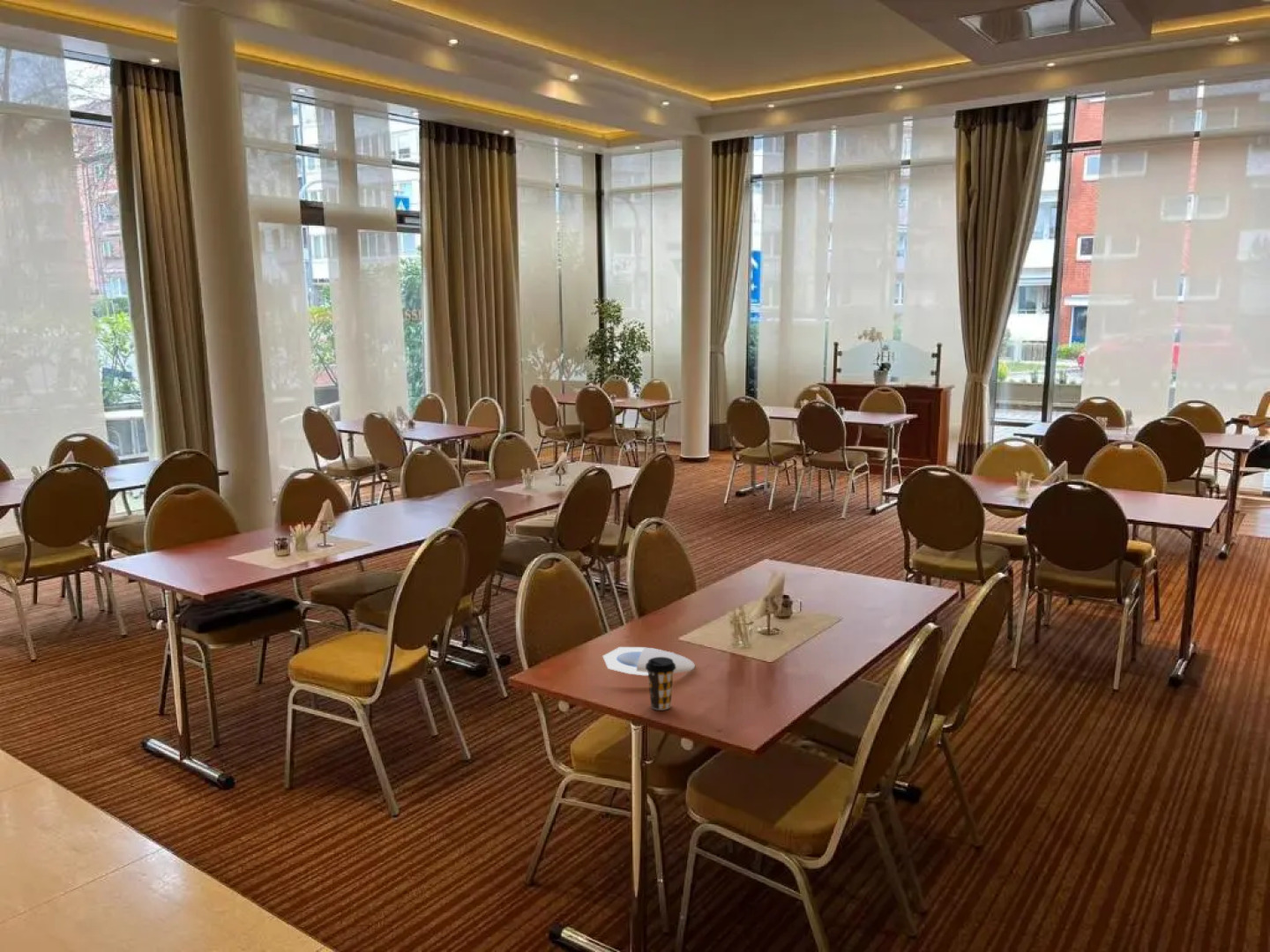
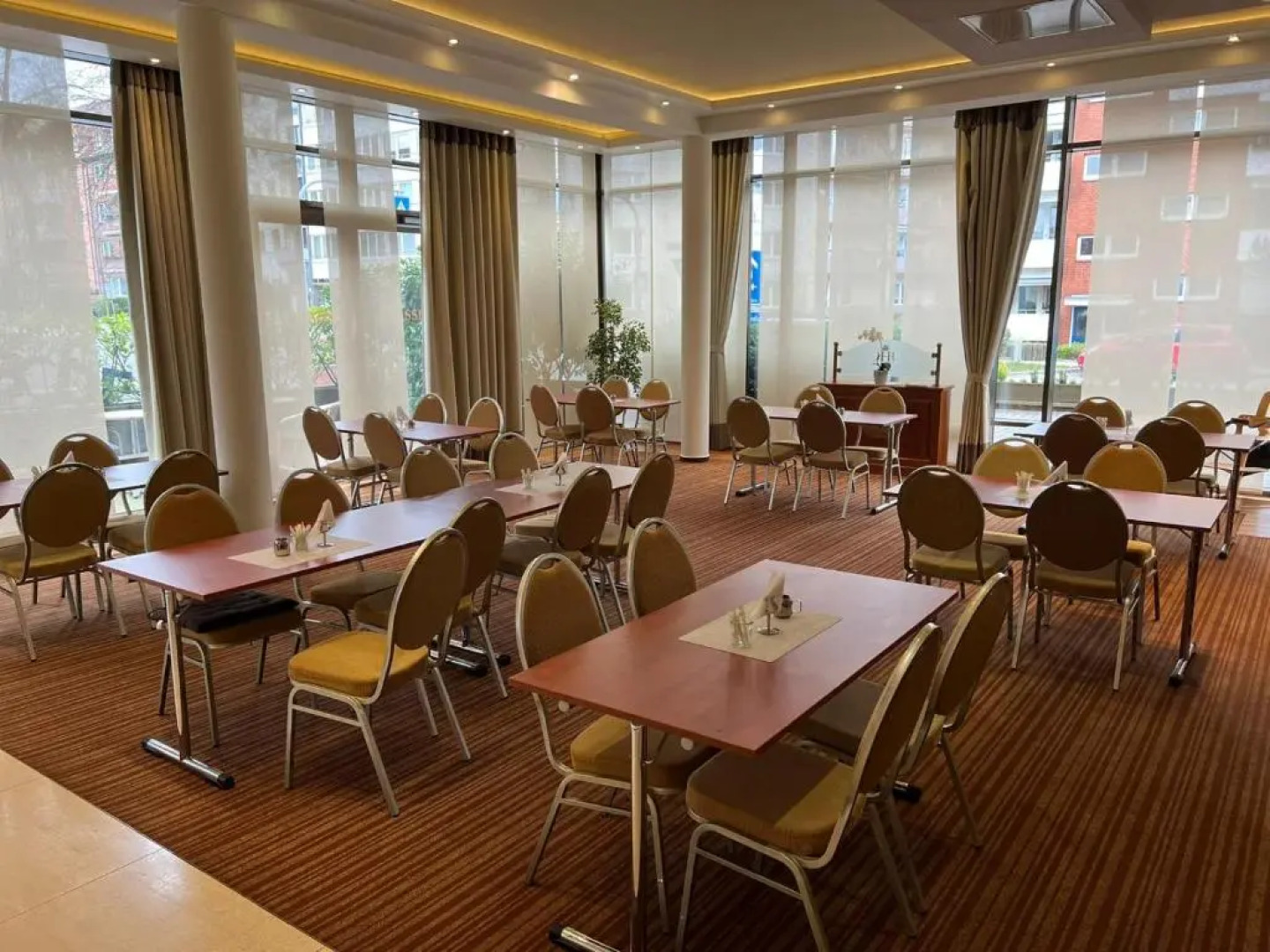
- coffee cup [646,657,676,710]
- plate [601,646,696,676]
